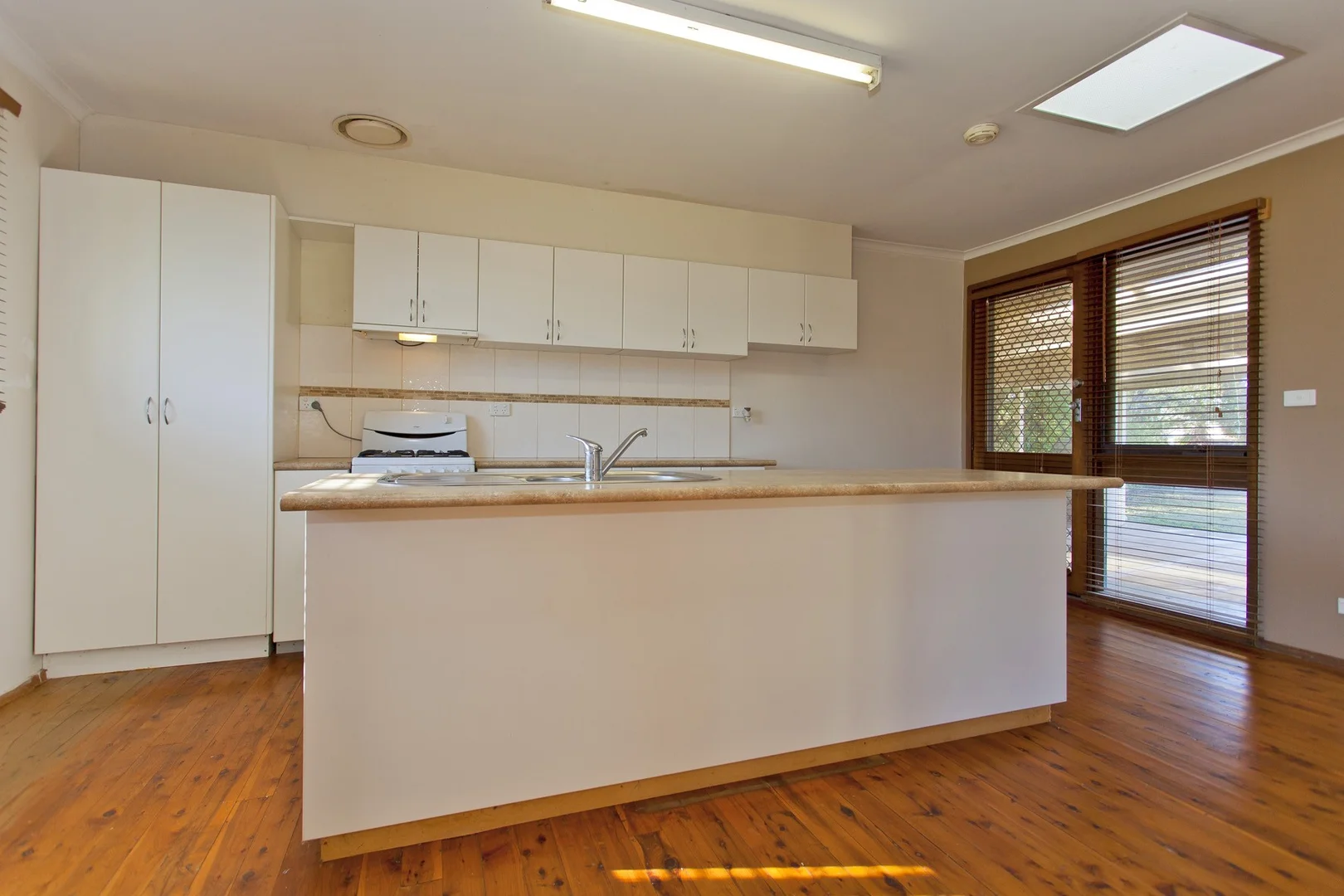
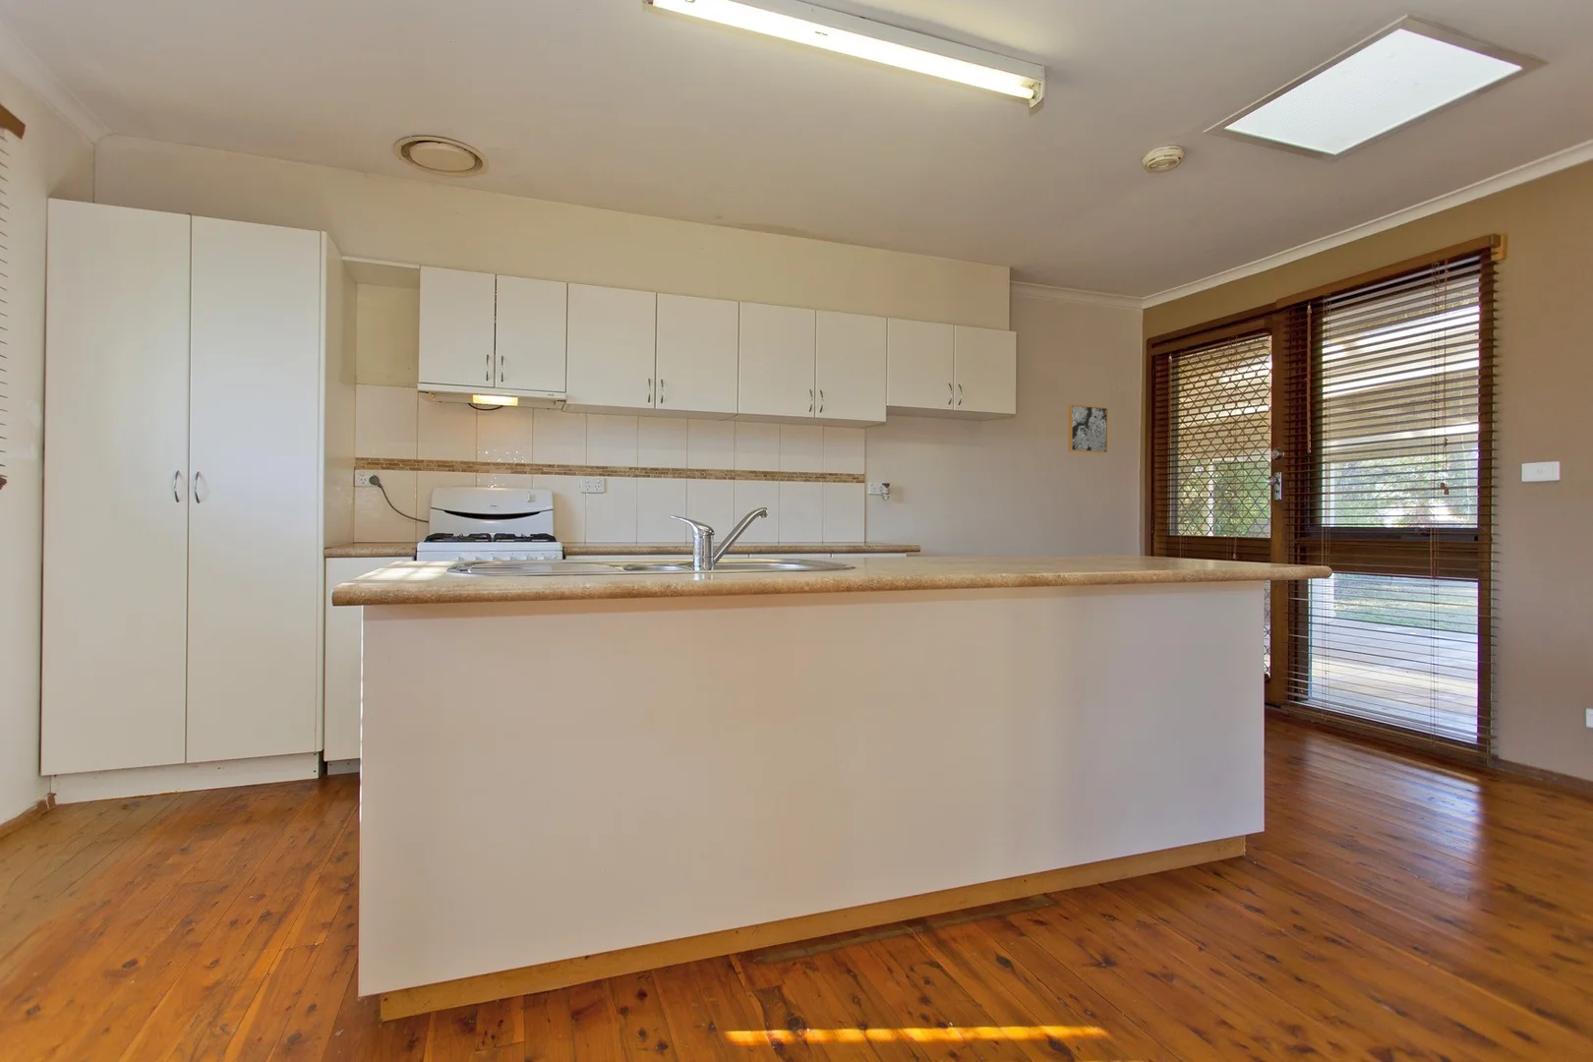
+ wall art [1067,403,1109,454]
